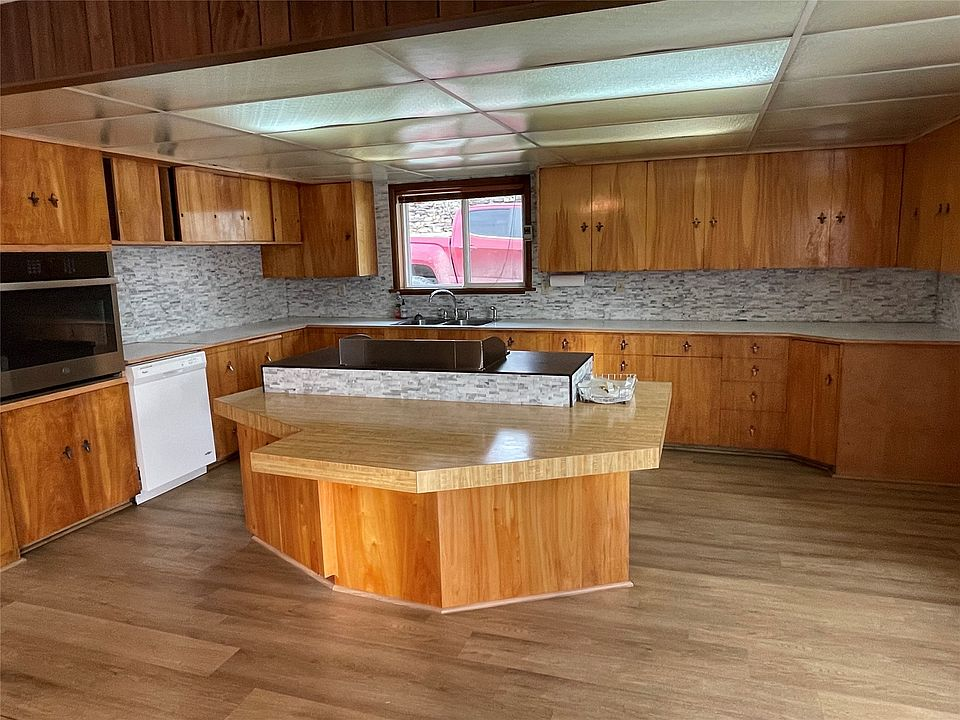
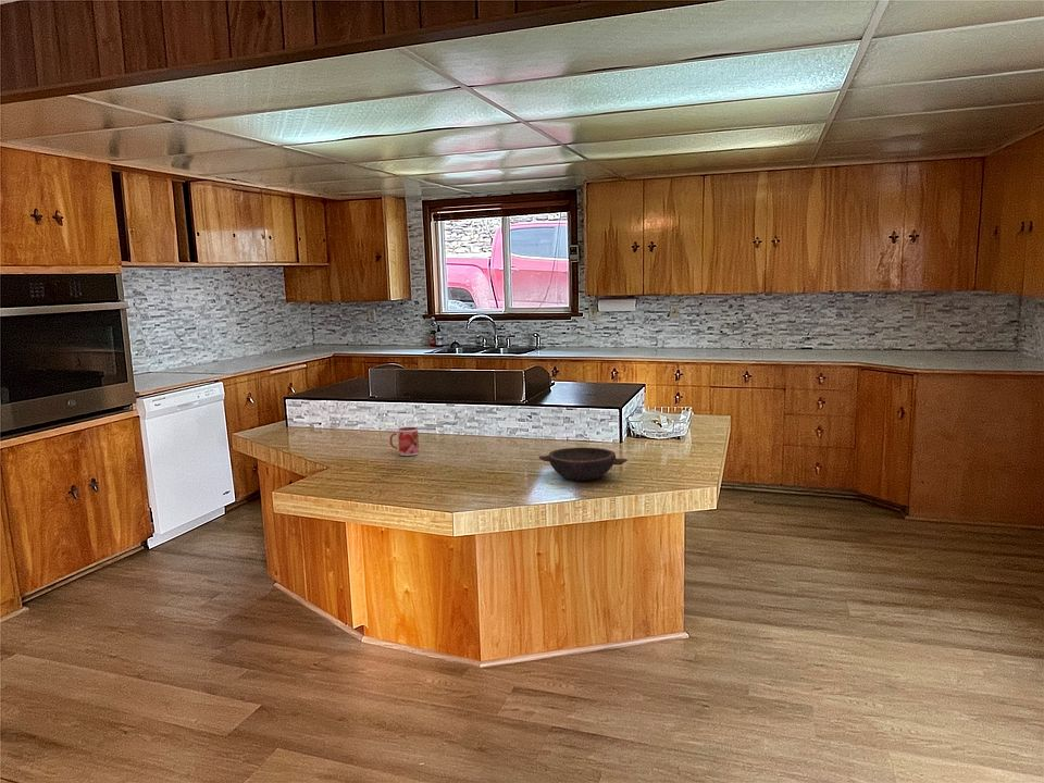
+ bowl [537,446,629,482]
+ mug [388,426,420,457]
